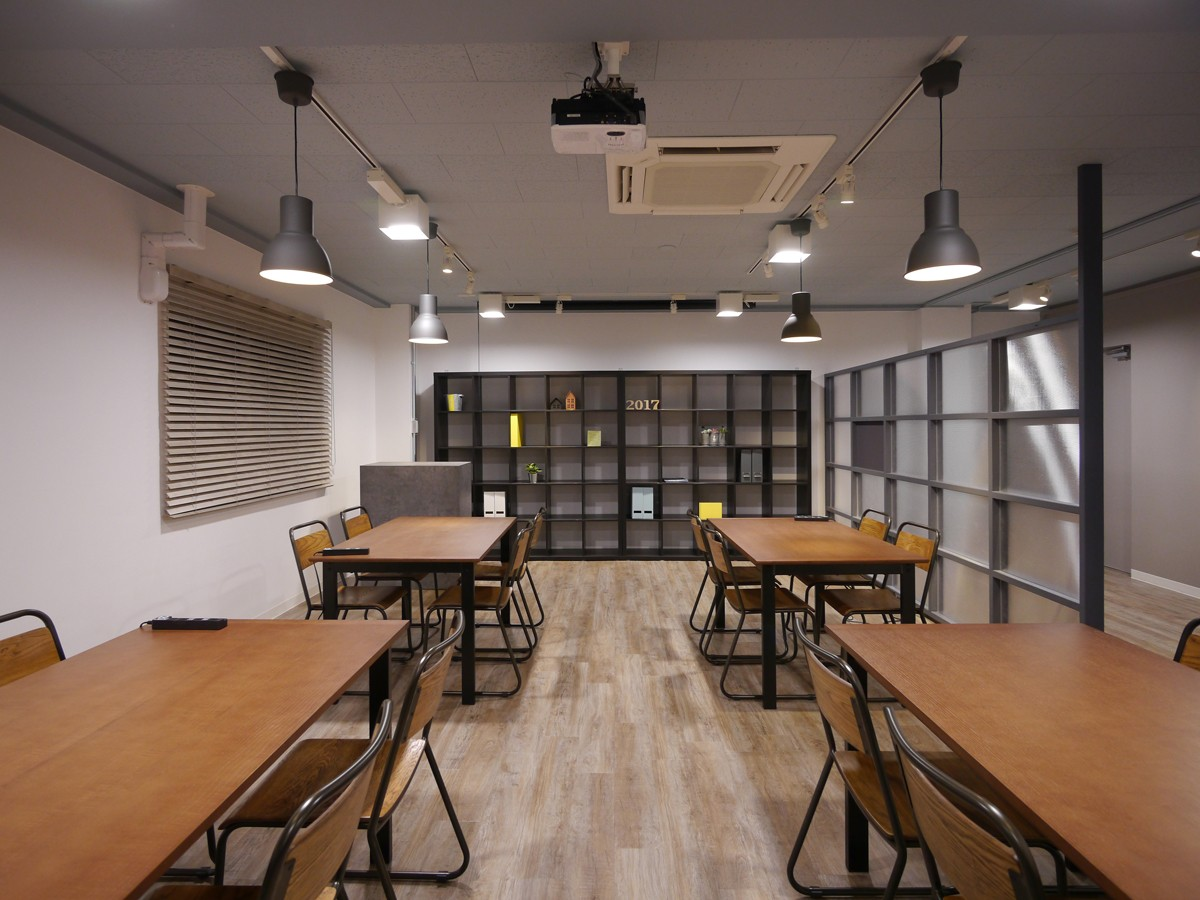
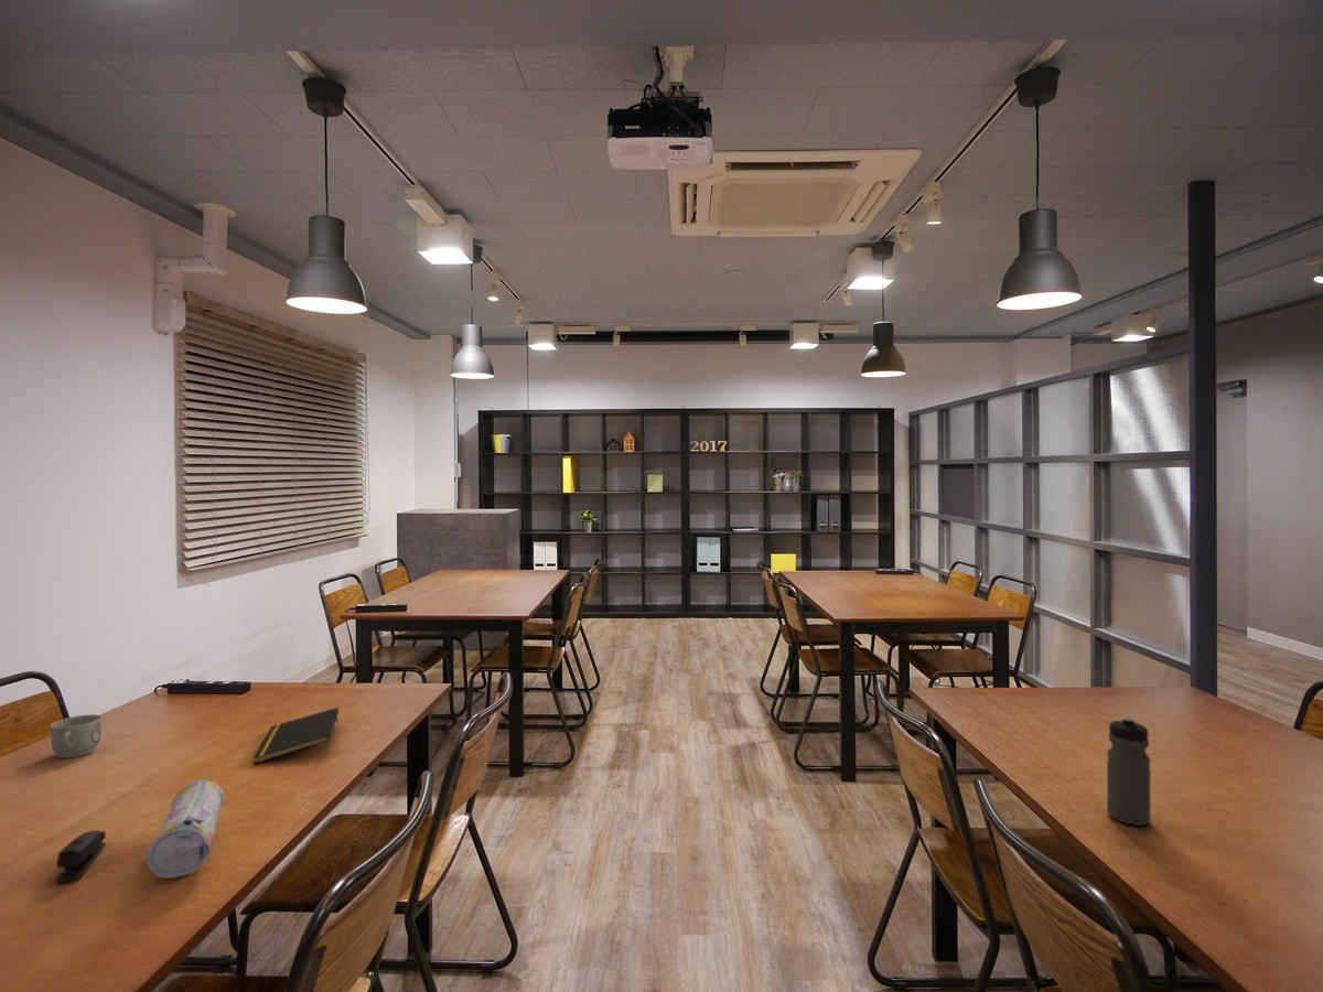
+ stapler [54,829,107,884]
+ pencil case [146,778,225,880]
+ notepad [251,707,340,765]
+ water bottle [1106,715,1152,827]
+ mug [50,713,103,759]
